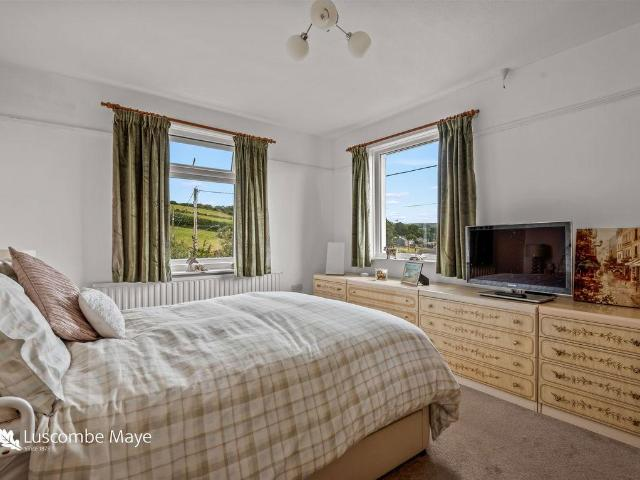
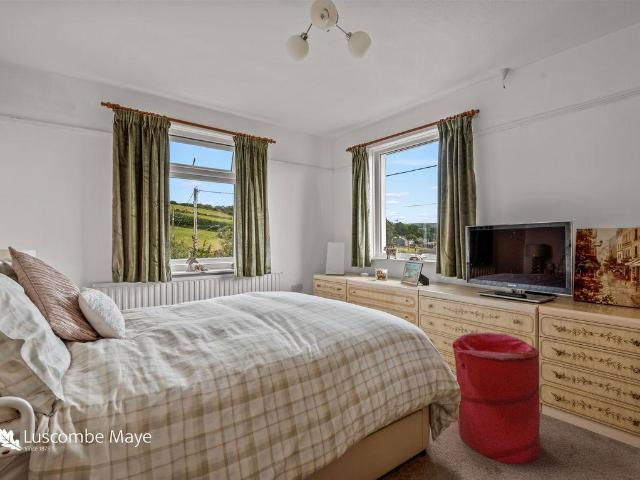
+ laundry hamper [451,331,542,465]
